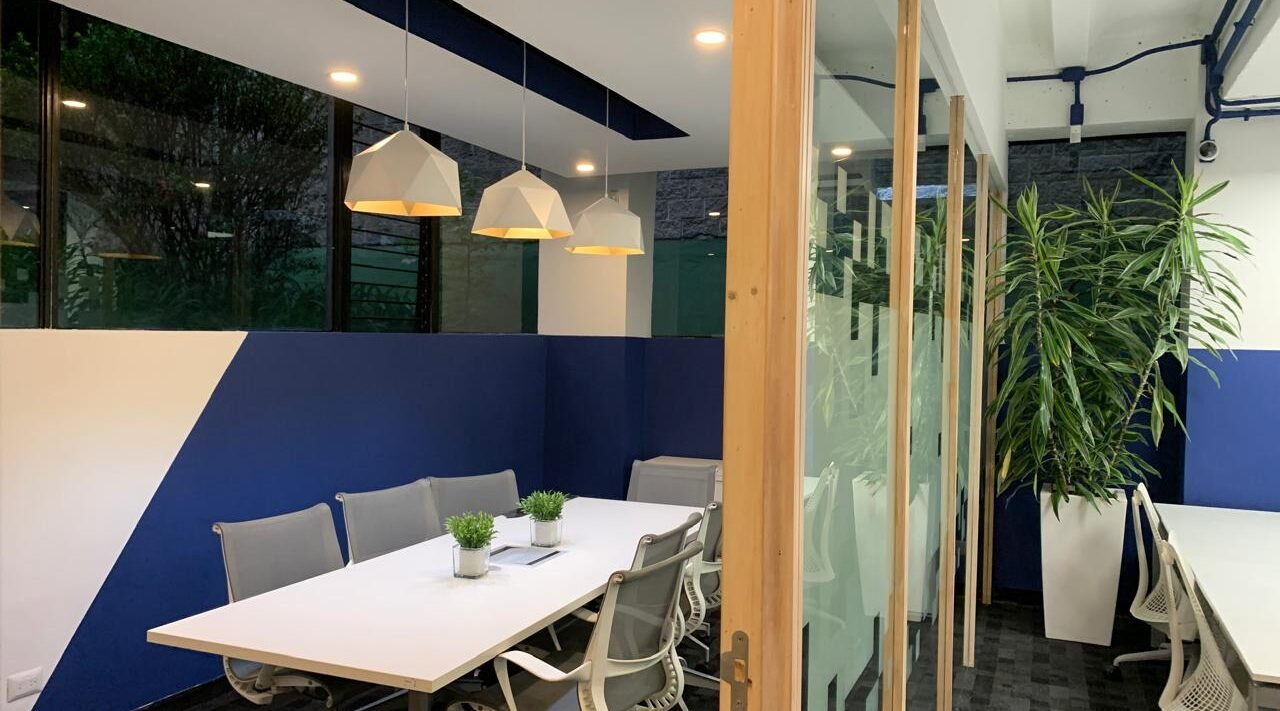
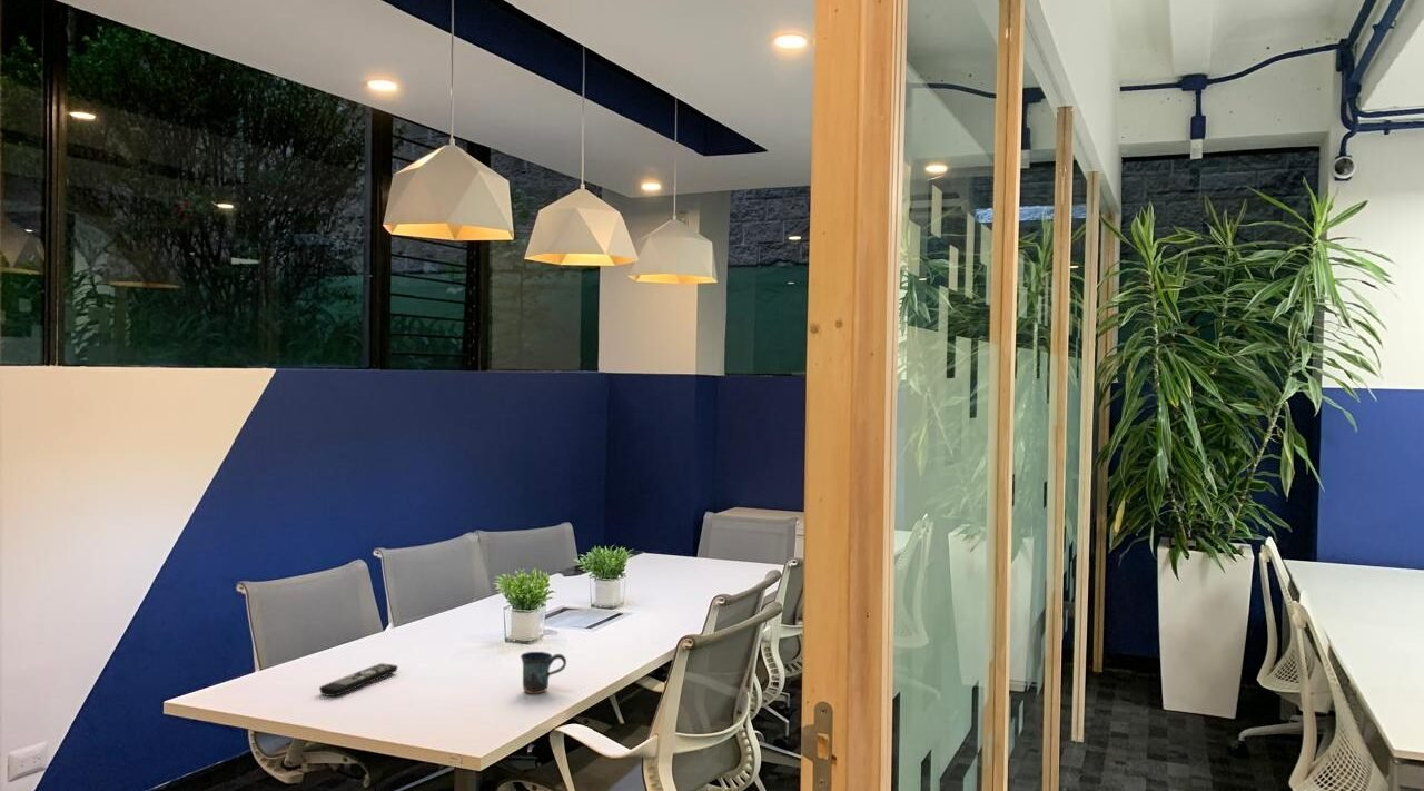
+ remote control [318,662,399,698]
+ mug [520,651,567,694]
